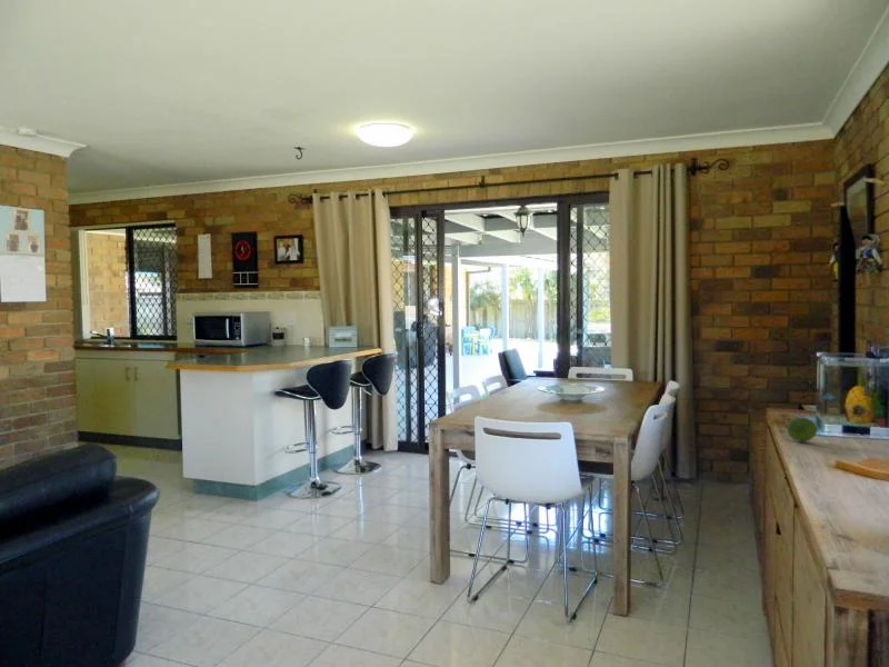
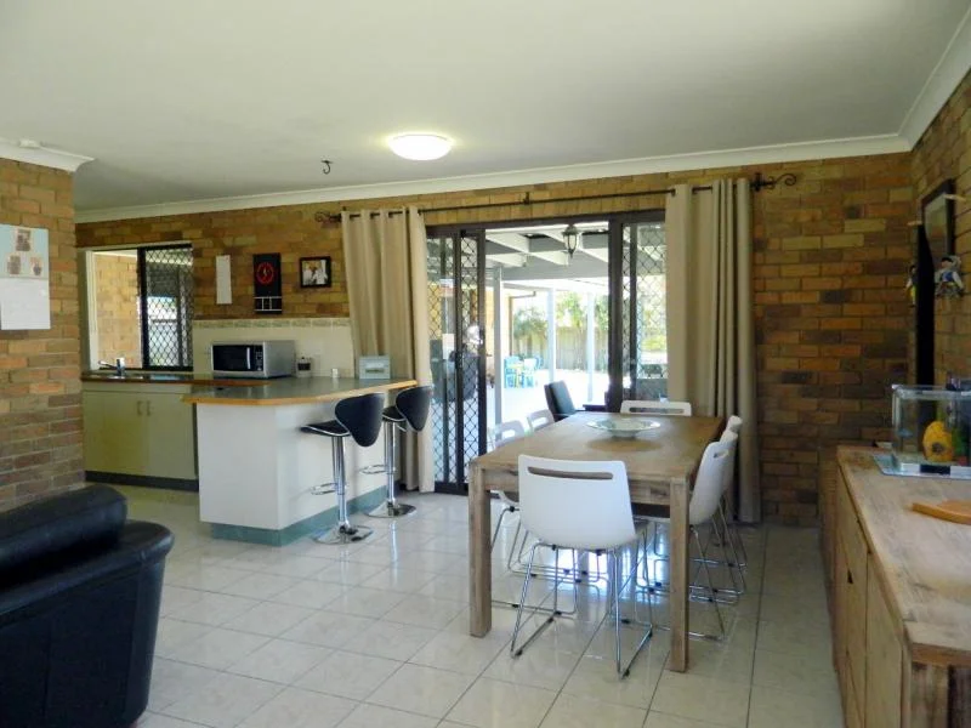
- fruit [785,417,819,442]
